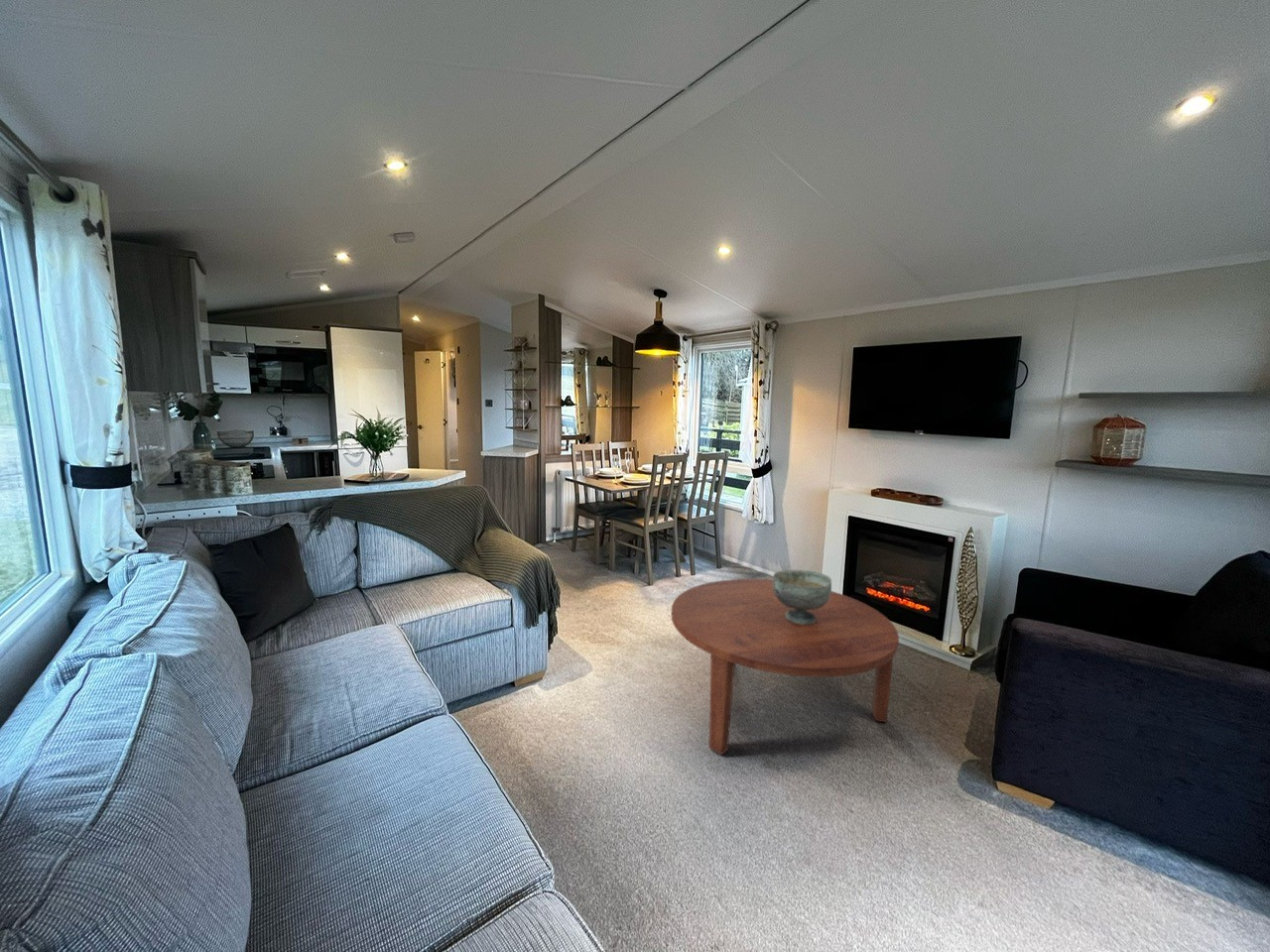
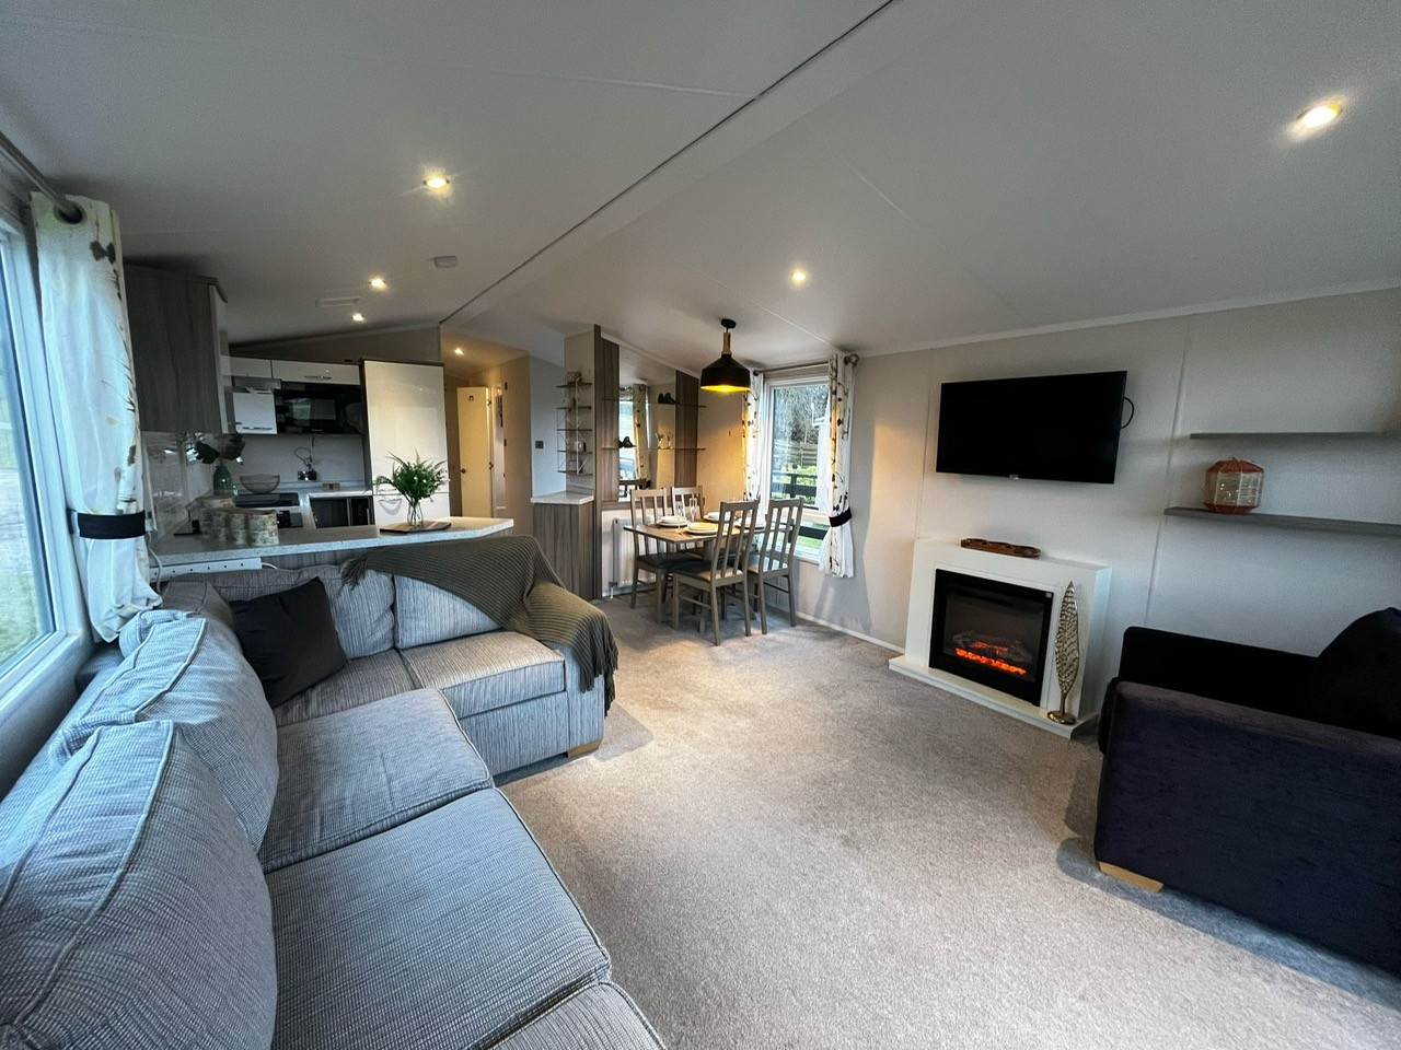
- coffee table [671,578,900,756]
- decorative bowl [772,569,832,624]
